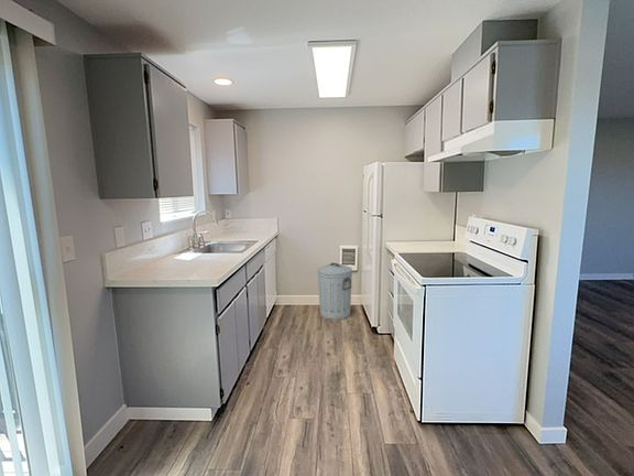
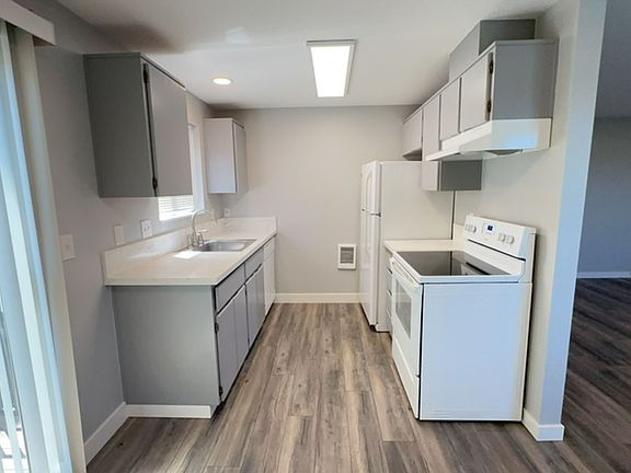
- trash can [316,261,353,321]
